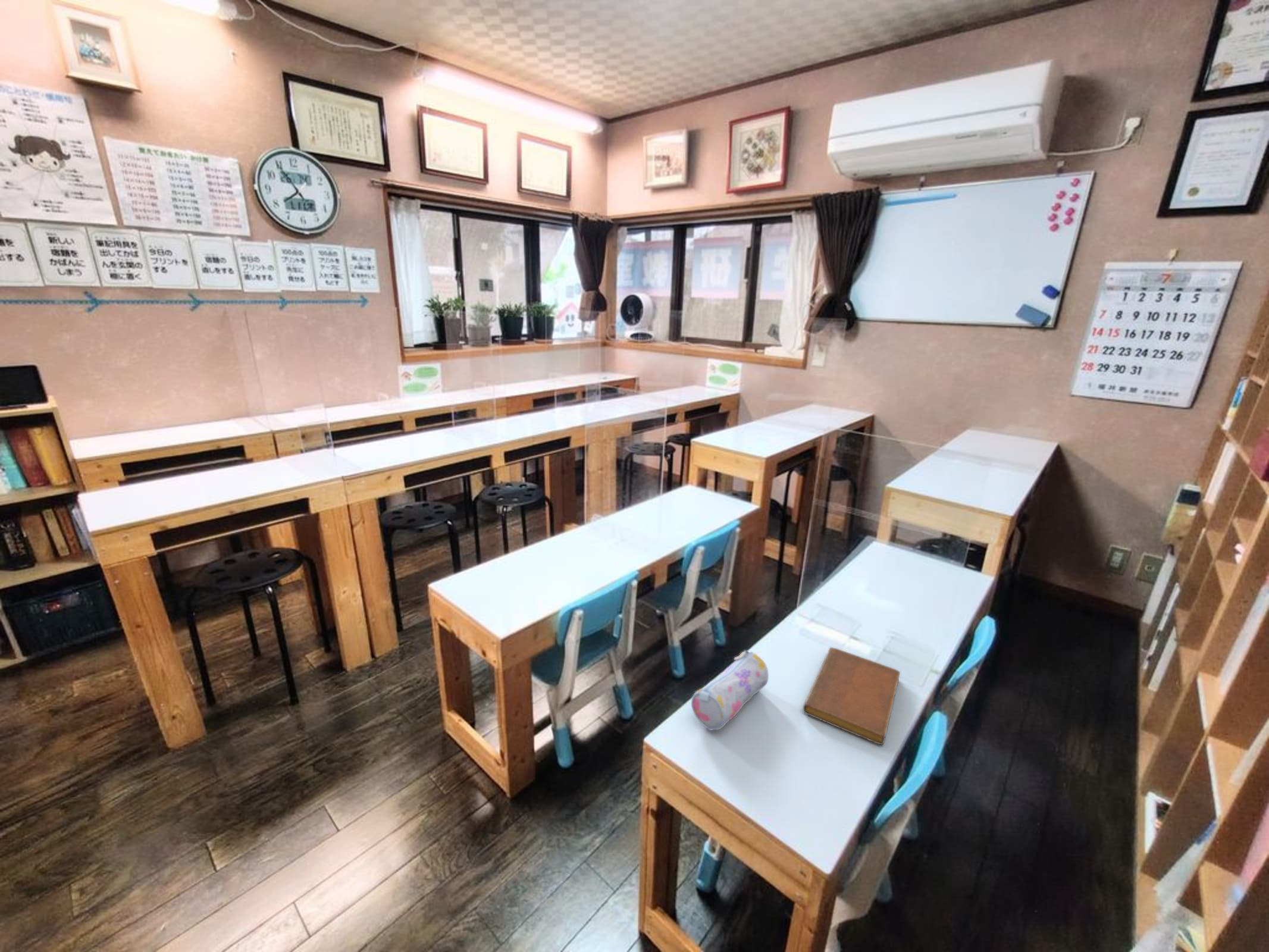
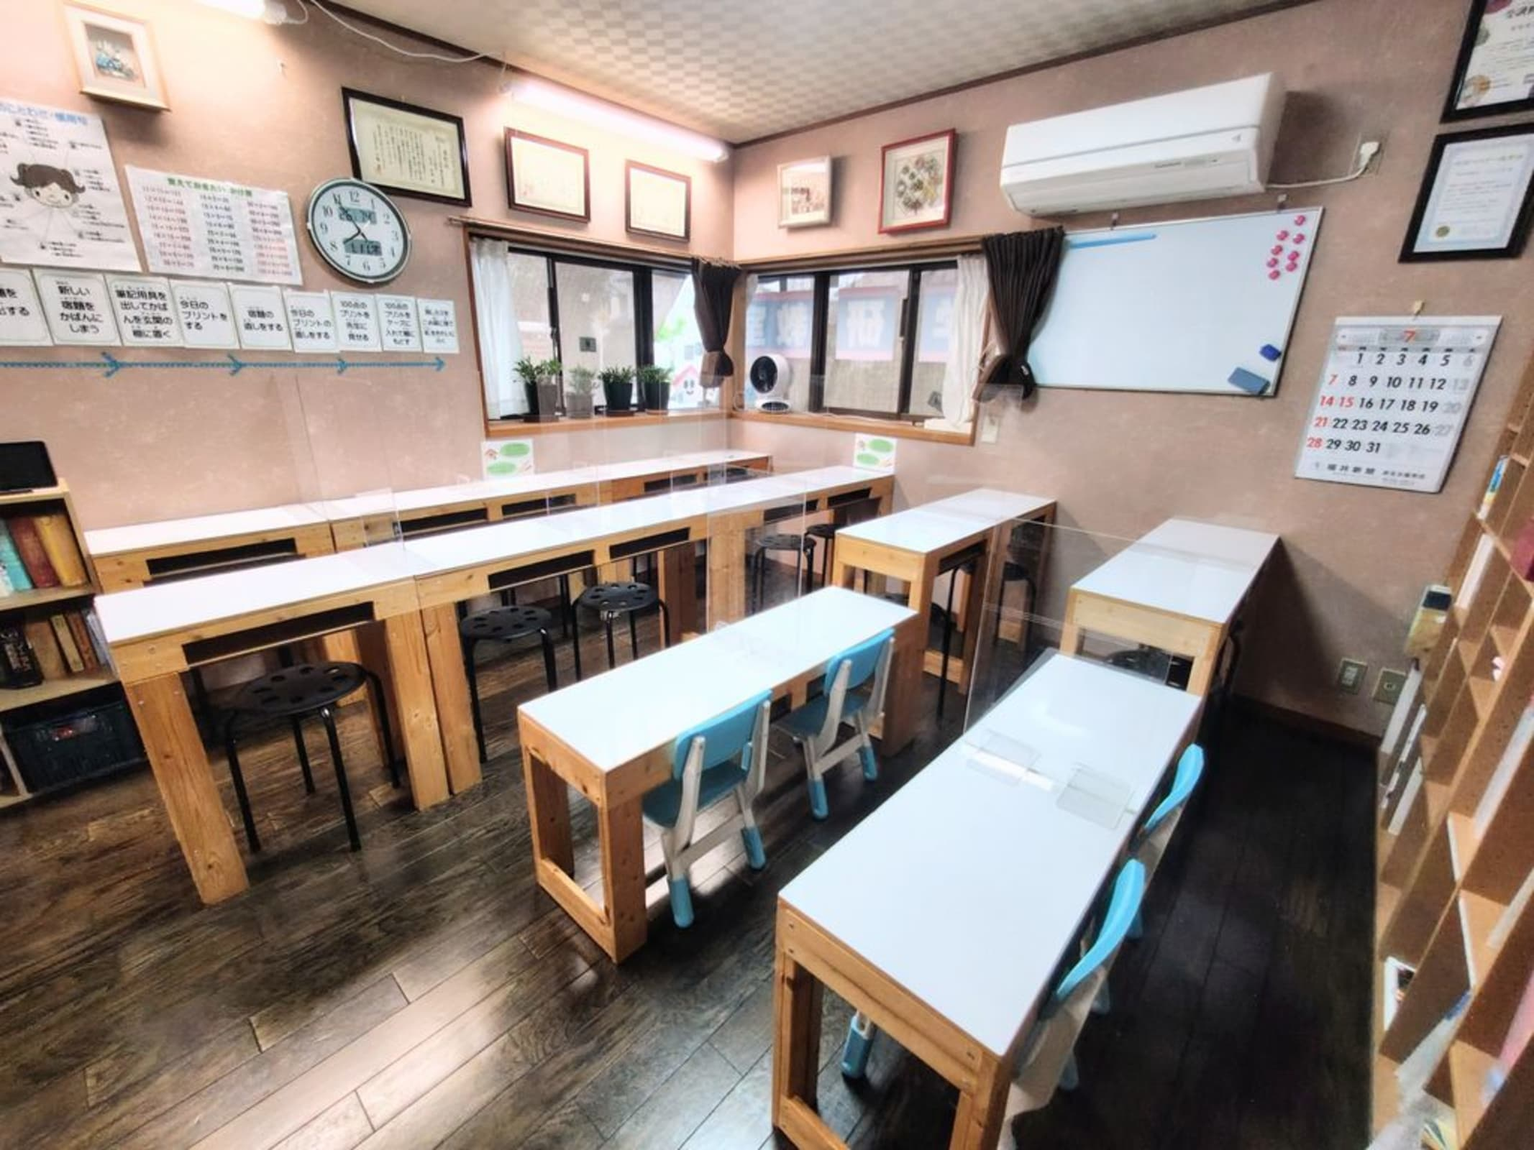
- pencil case [691,650,769,731]
- notebook [803,647,901,746]
